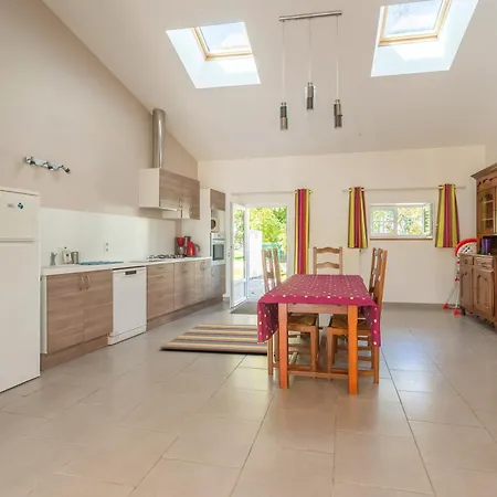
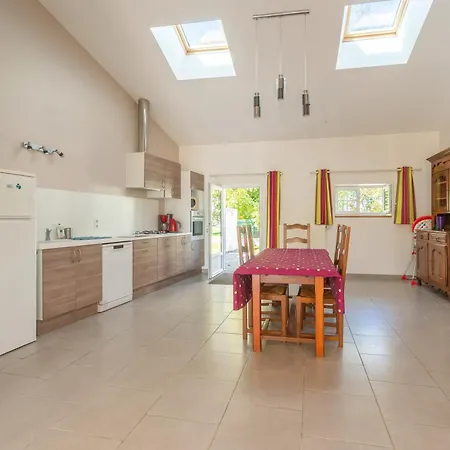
- rug [159,322,292,355]
